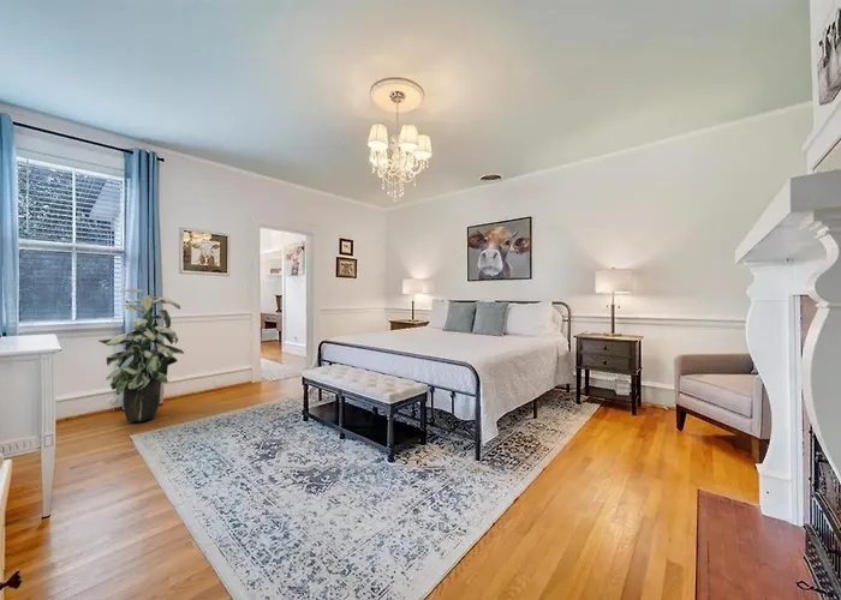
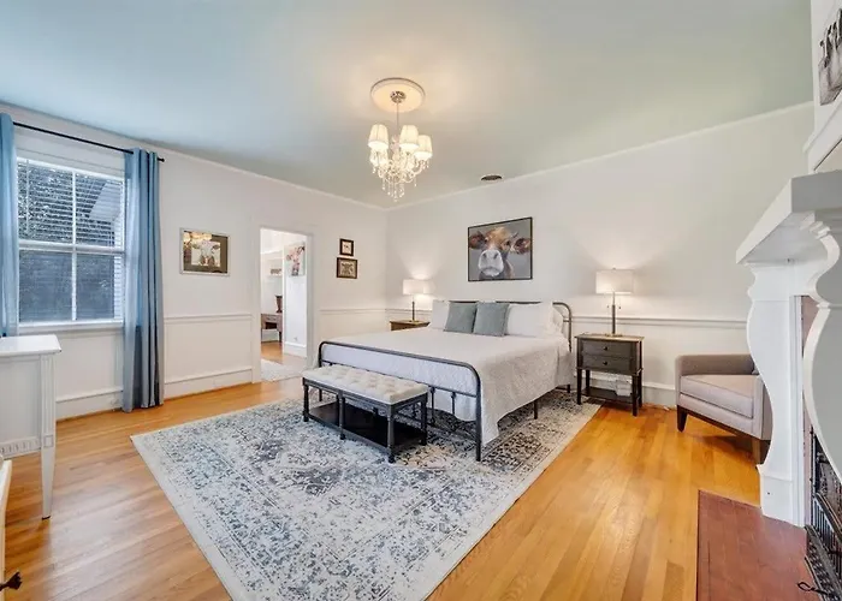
- indoor plant [97,288,185,422]
